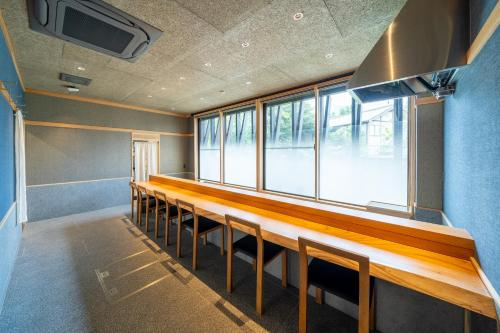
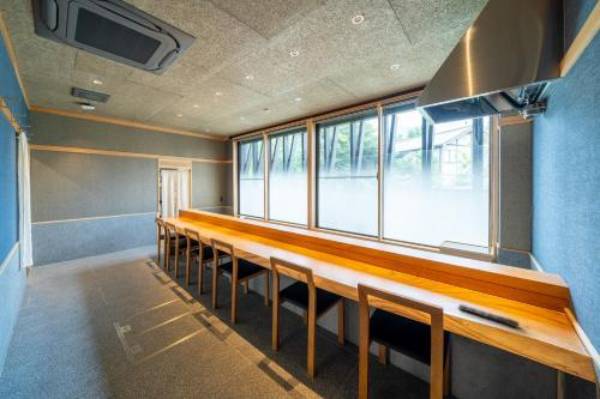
+ remote control [457,303,521,330]
